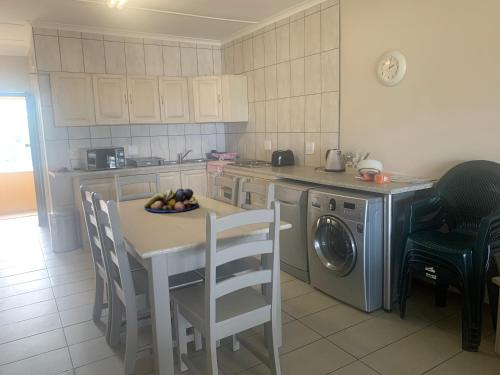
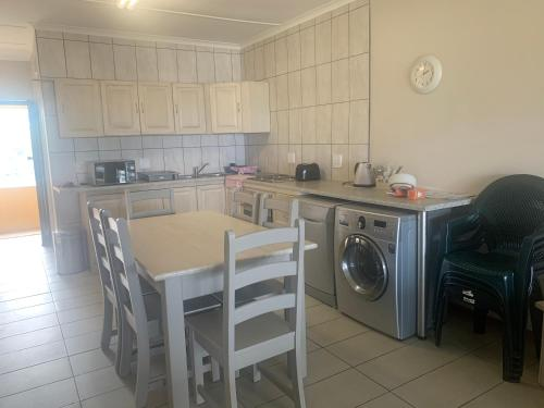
- fruit bowl [143,188,199,213]
